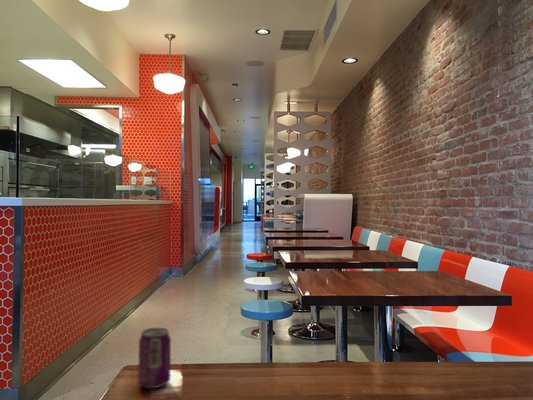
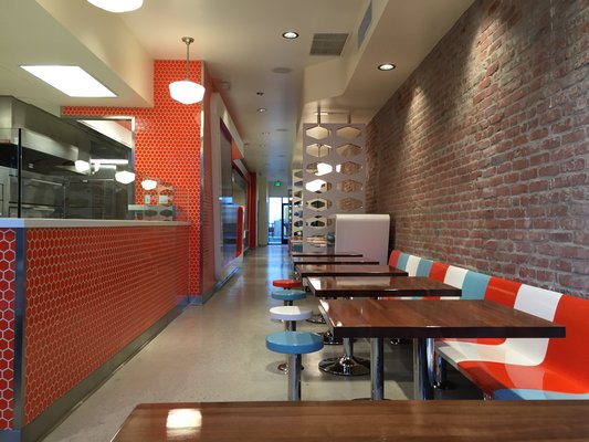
- beverage can [137,327,172,389]
